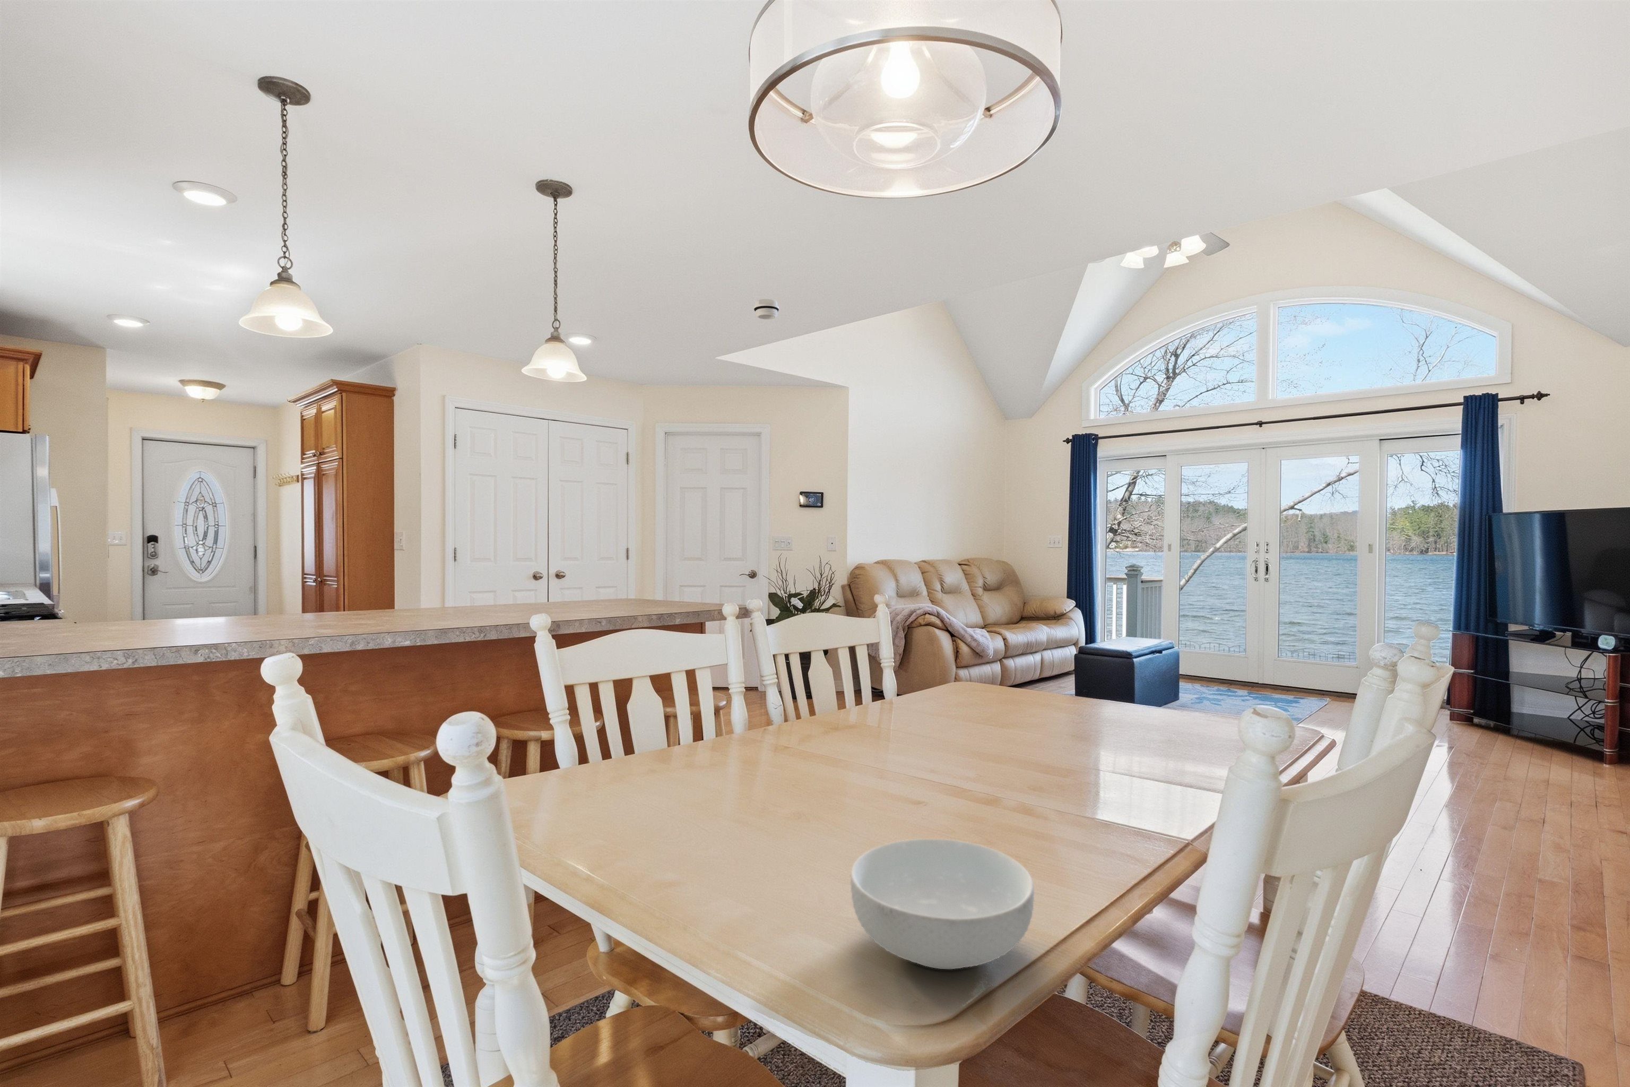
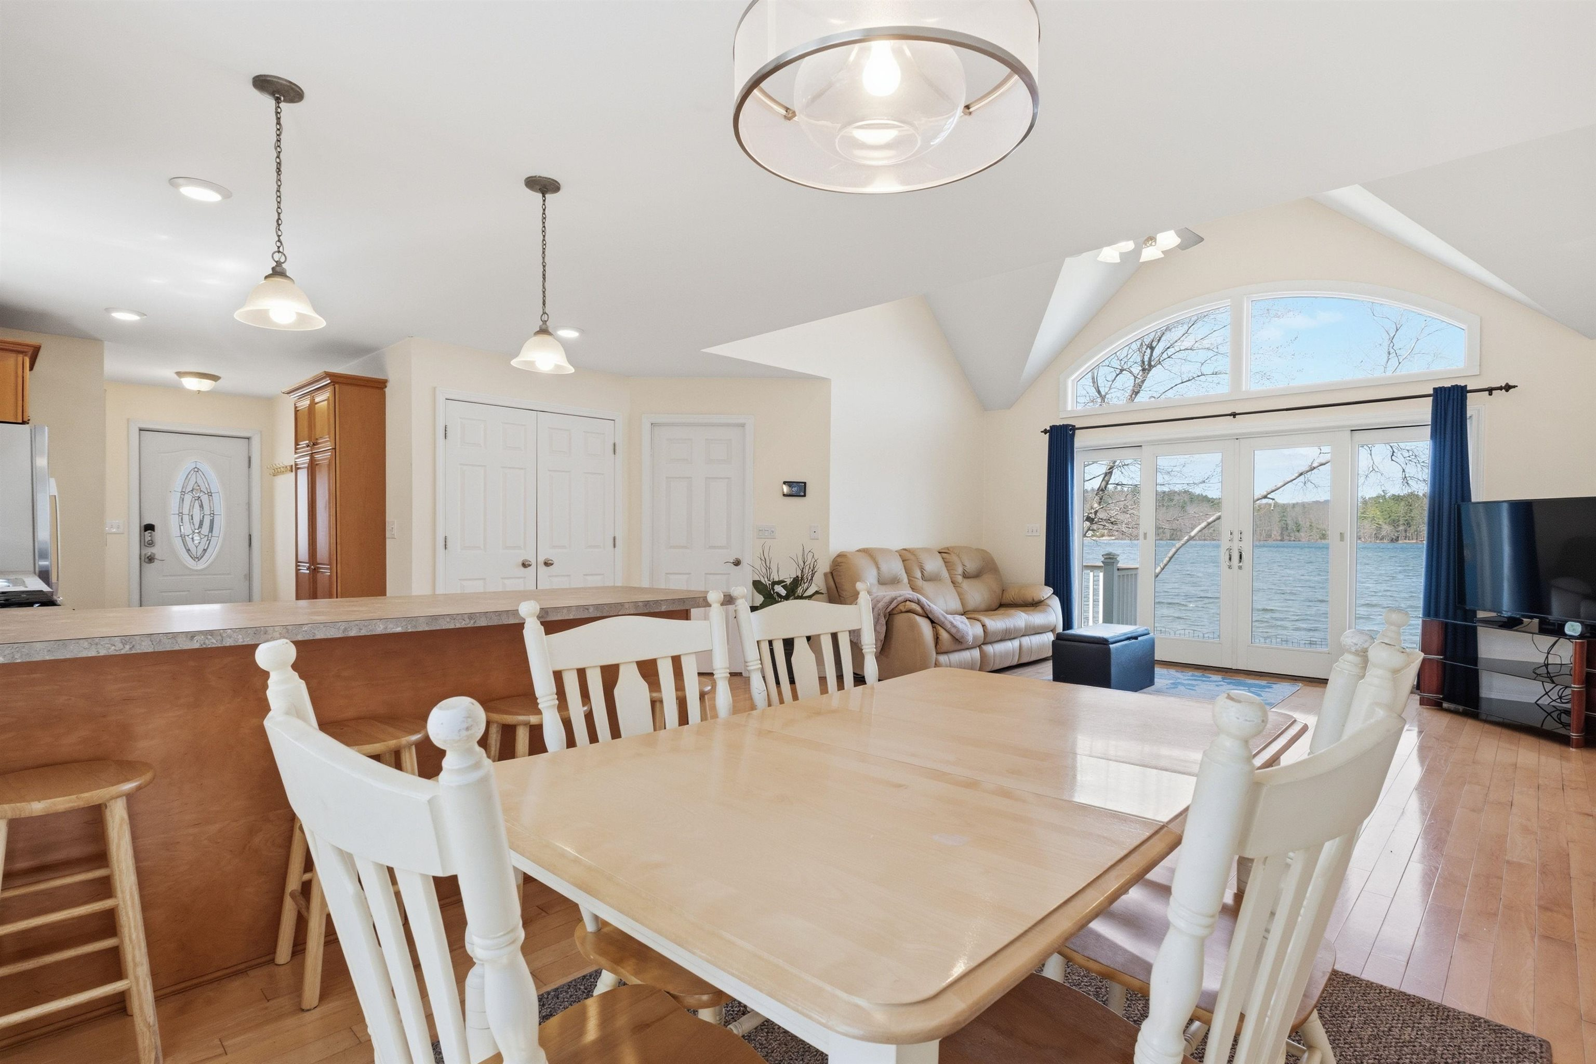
- cereal bowl [850,838,1035,969]
- smoke detector [753,298,780,320]
